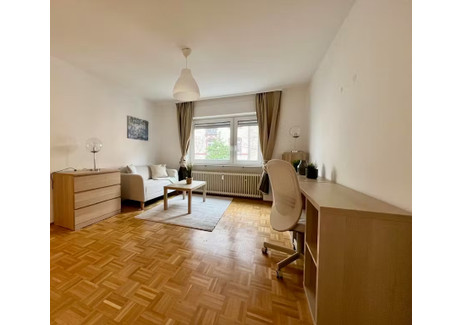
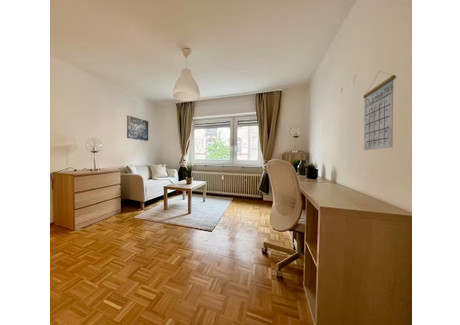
+ calendar [362,70,397,151]
